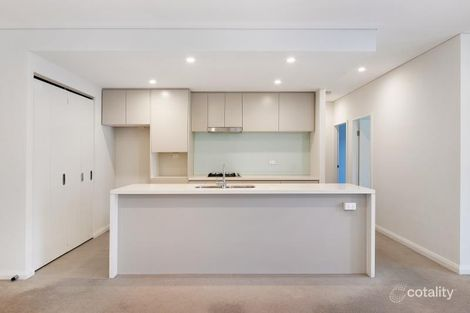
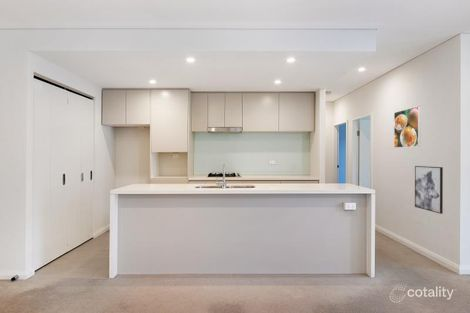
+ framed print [393,105,422,149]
+ wall art [414,165,444,215]
